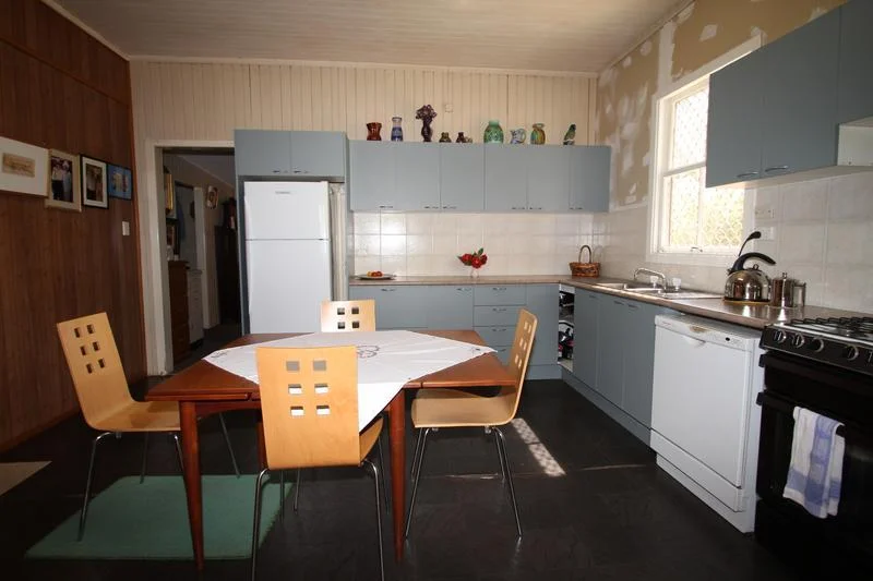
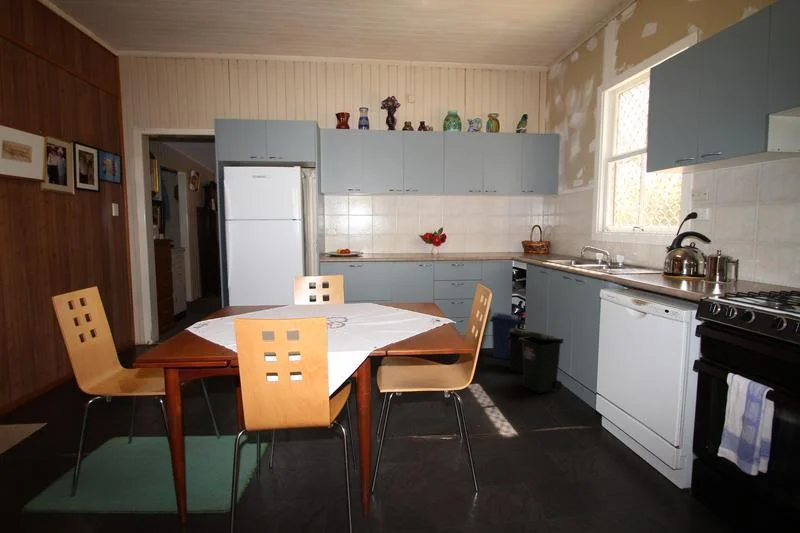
+ trash bin [489,311,565,394]
